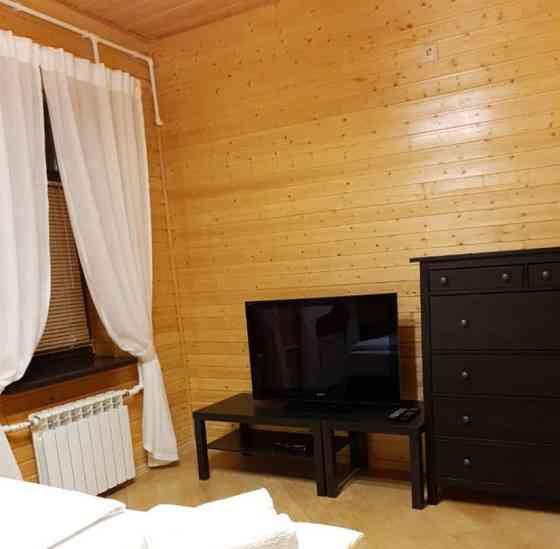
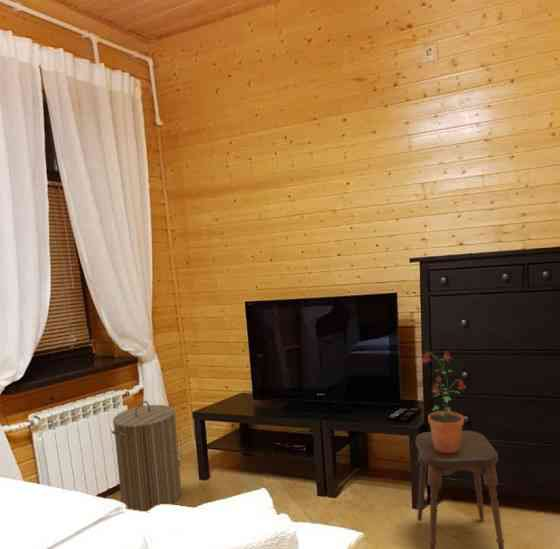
+ potted plant [420,350,467,453]
+ laundry hamper [110,400,182,512]
+ stool [415,430,506,549]
